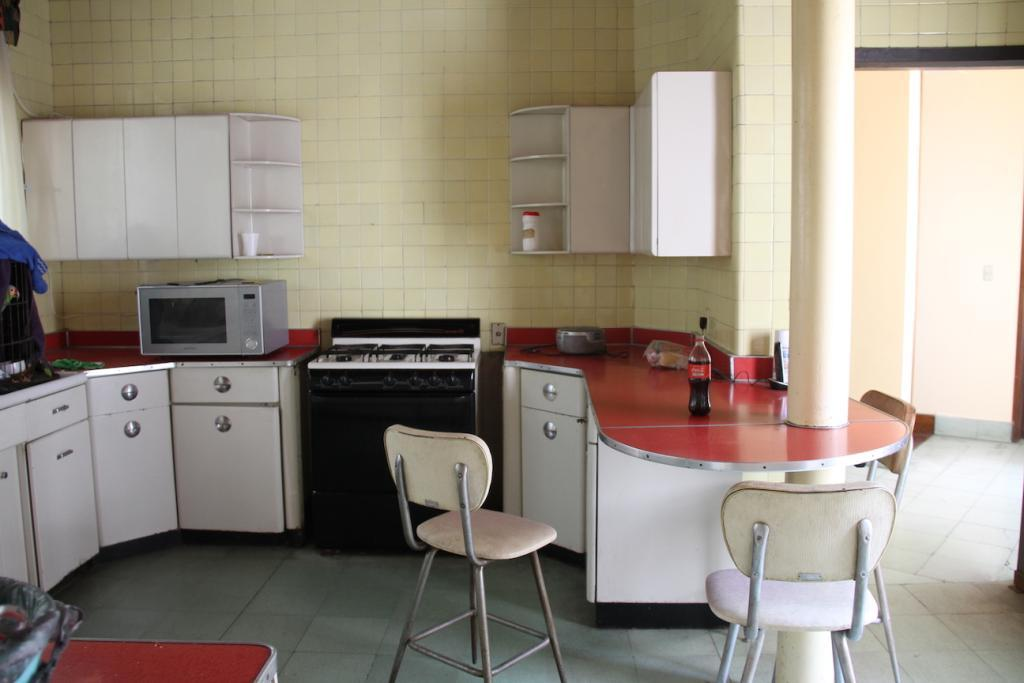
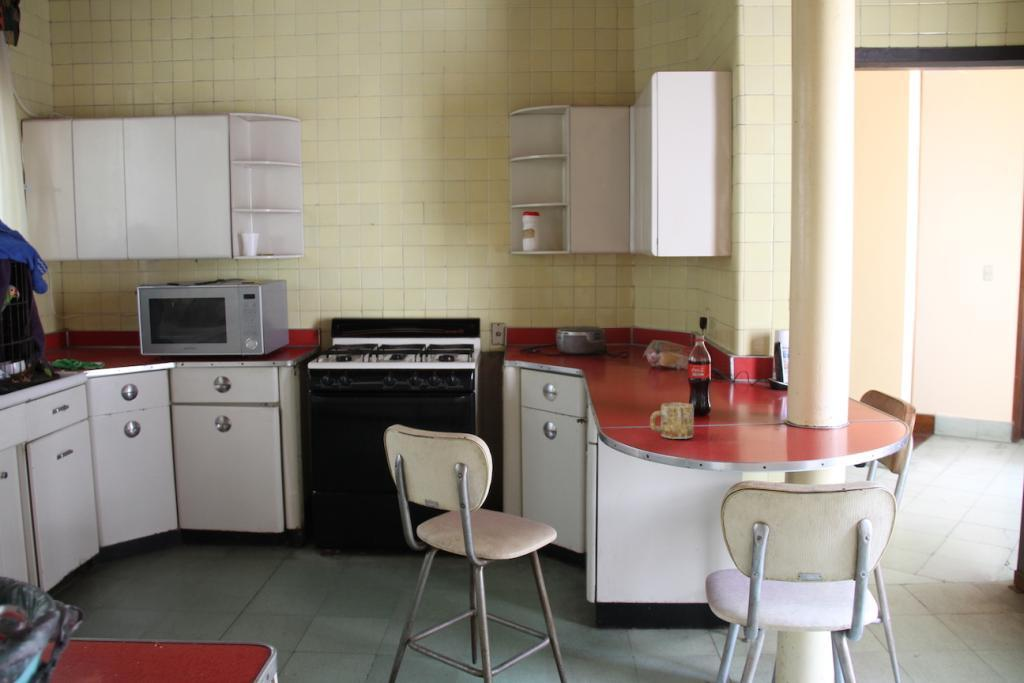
+ mug [649,402,695,440]
